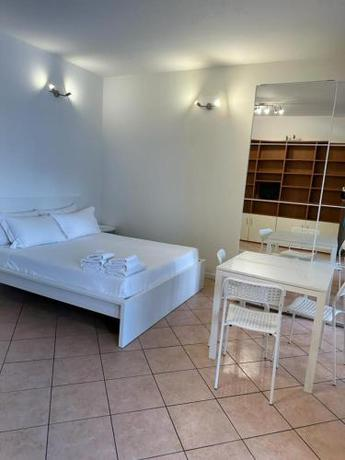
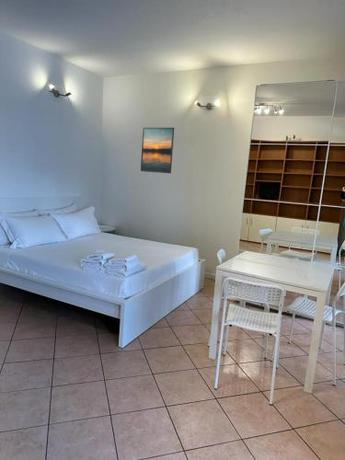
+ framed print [140,127,175,174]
